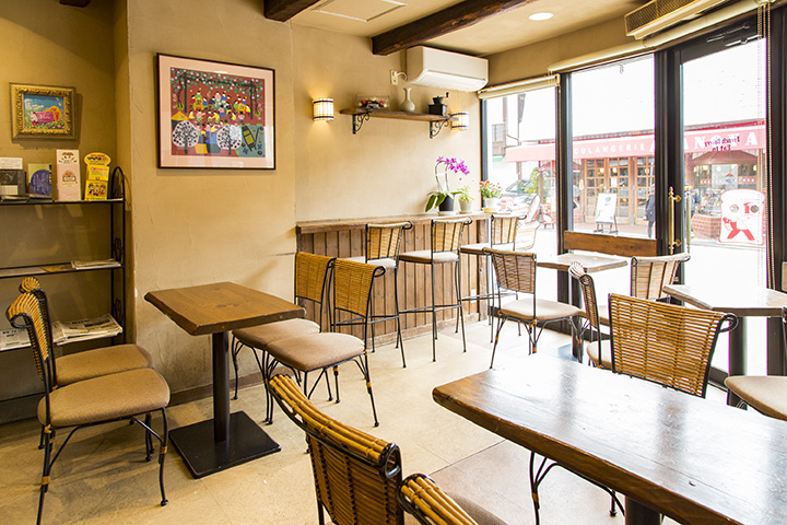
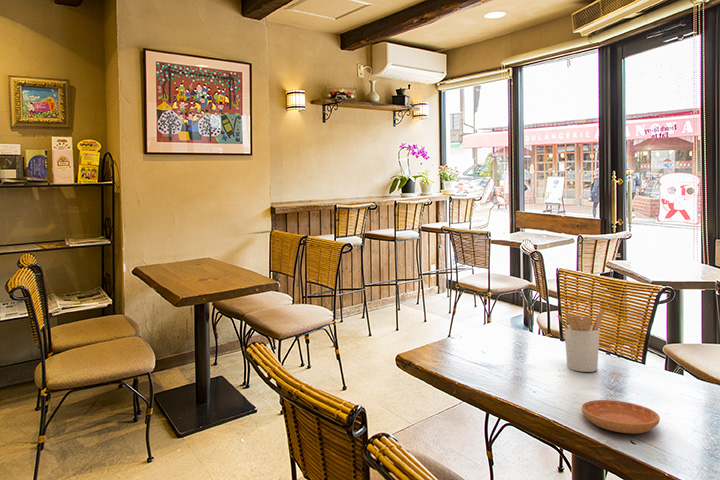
+ saucer [581,399,661,434]
+ utensil holder [556,308,605,373]
